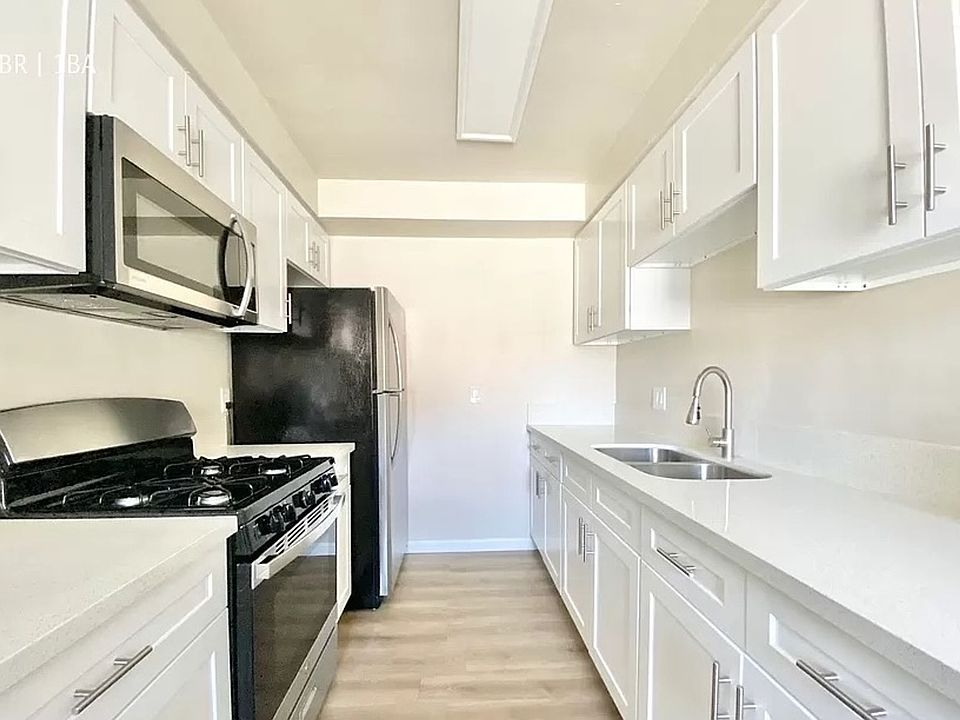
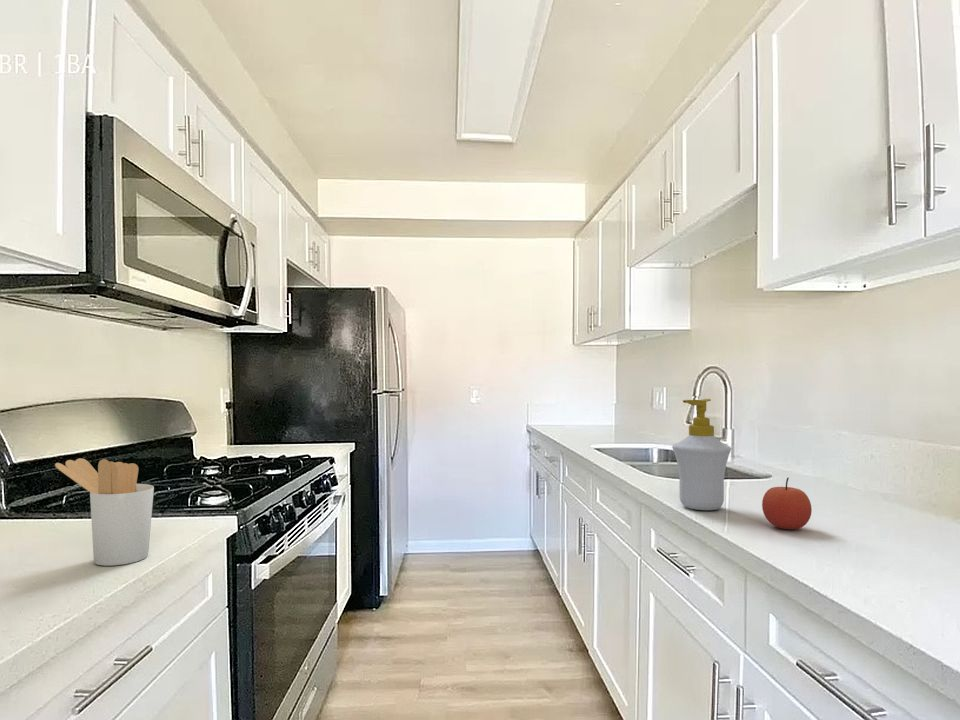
+ apple [761,476,813,530]
+ utensil holder [54,457,155,567]
+ soap bottle [671,398,732,511]
